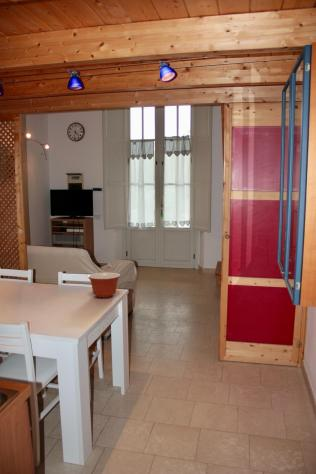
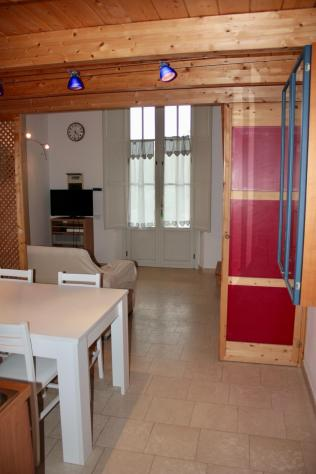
- mixing bowl [87,271,121,299]
